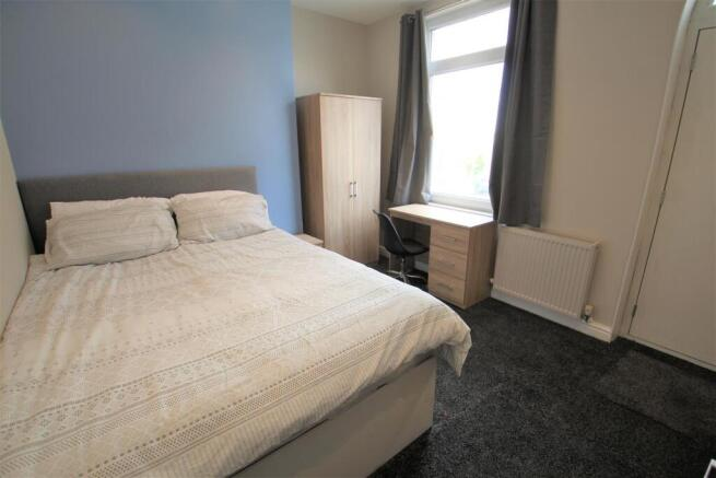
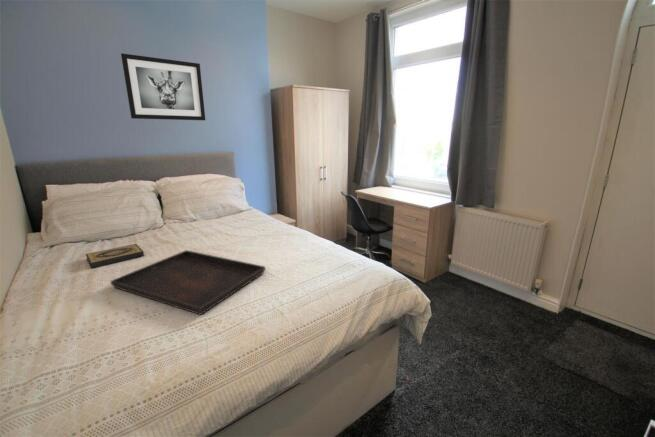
+ serving tray [110,249,266,316]
+ hardback book [85,243,145,269]
+ wall art [120,52,206,121]
